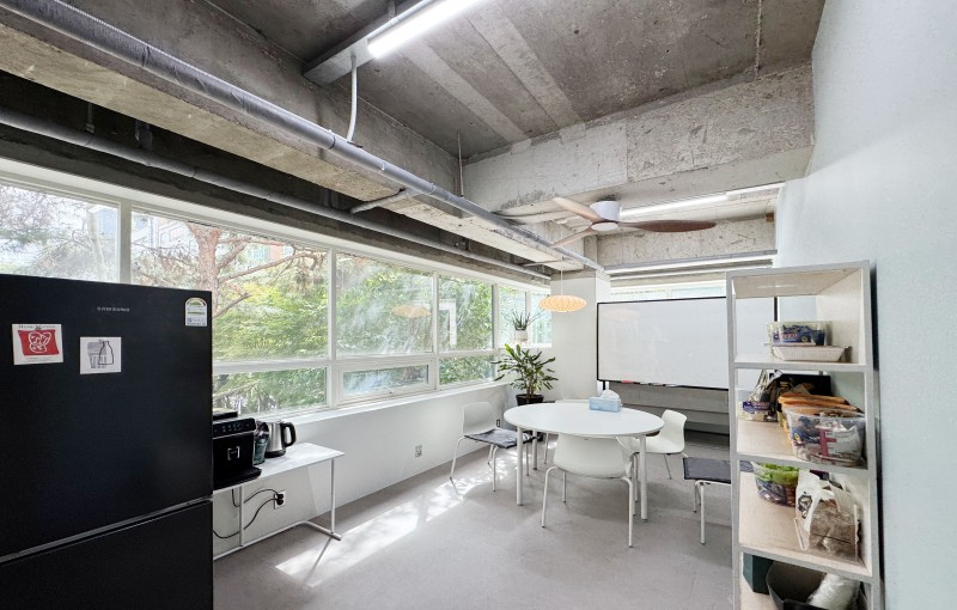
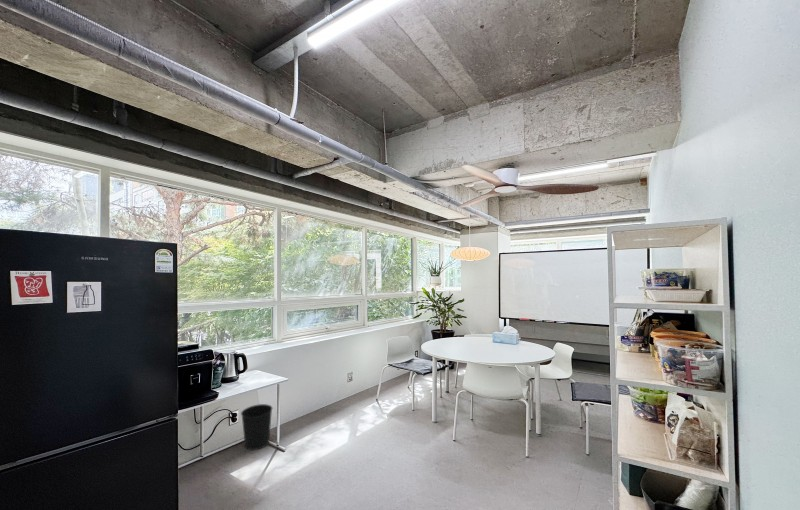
+ wastebasket [240,403,273,451]
